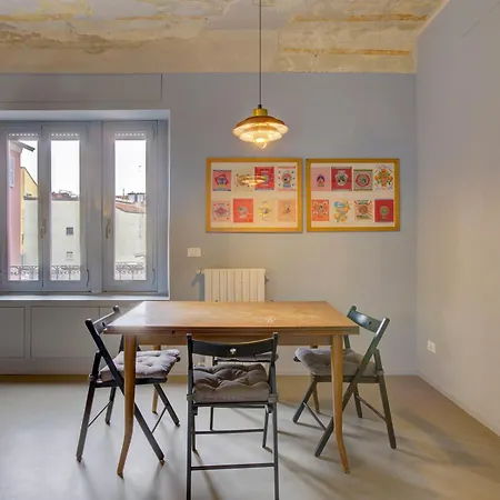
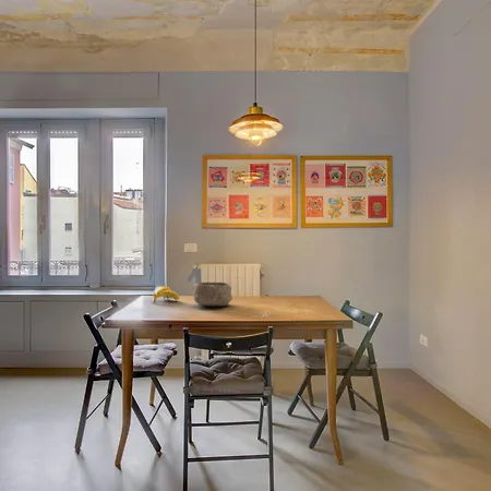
+ bowl [192,282,233,308]
+ banana [152,285,180,304]
